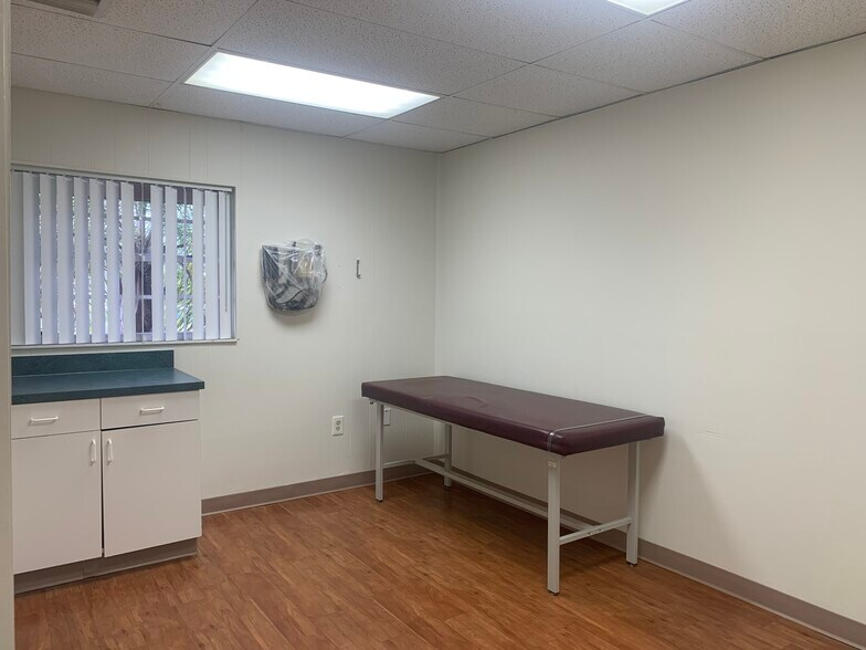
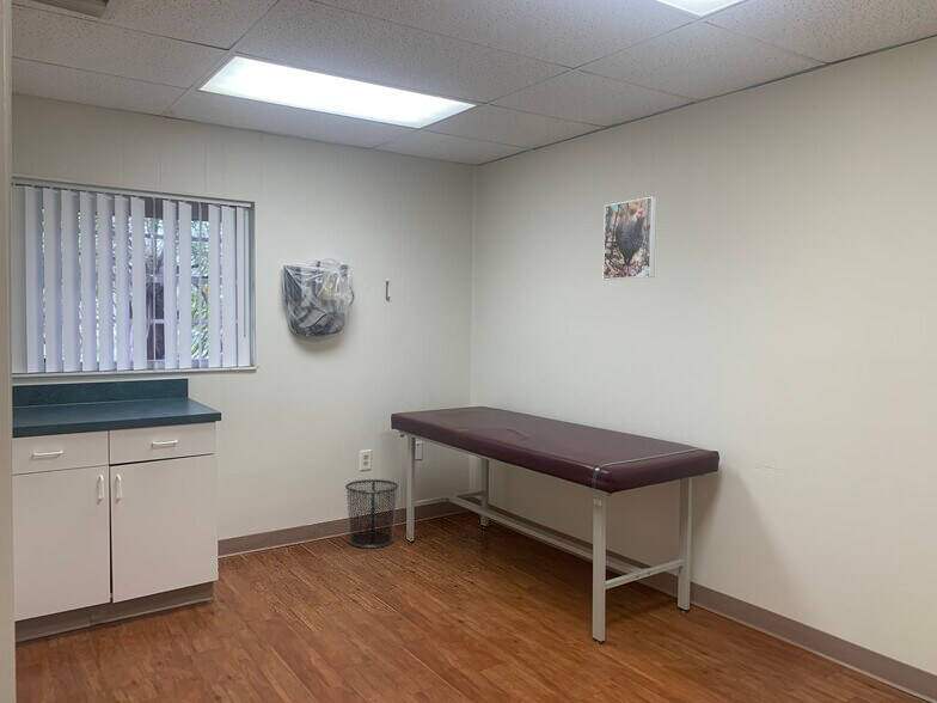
+ waste bin [344,478,400,549]
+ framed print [601,196,657,281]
